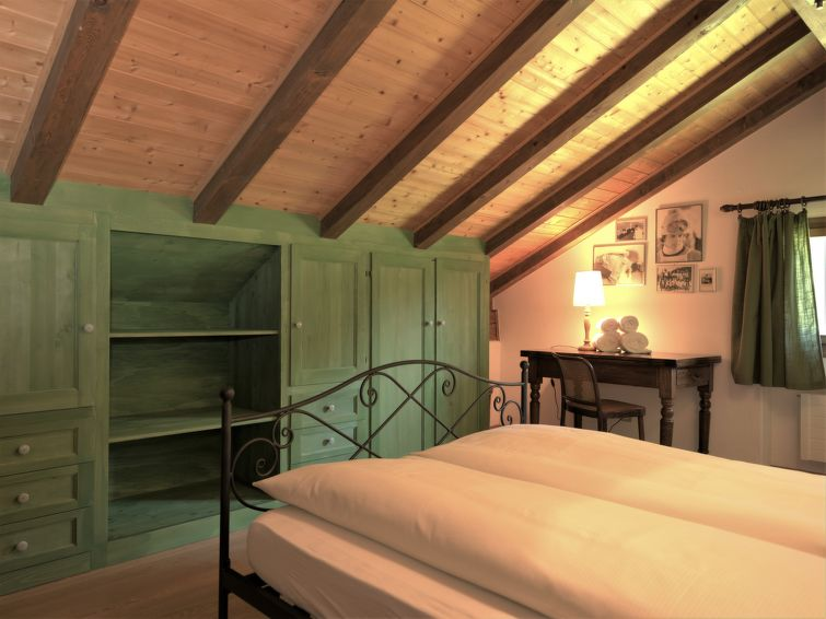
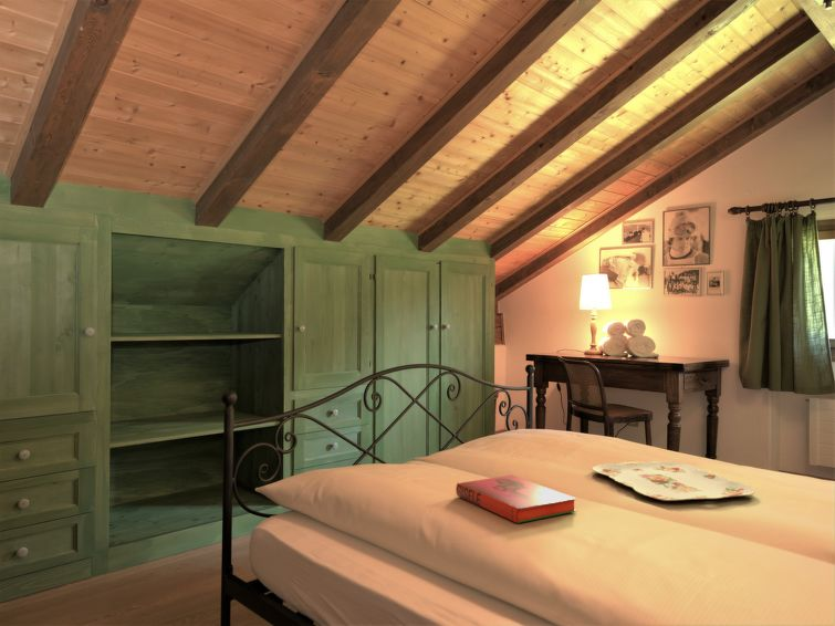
+ serving tray [592,460,755,502]
+ hardback book [455,474,577,524]
